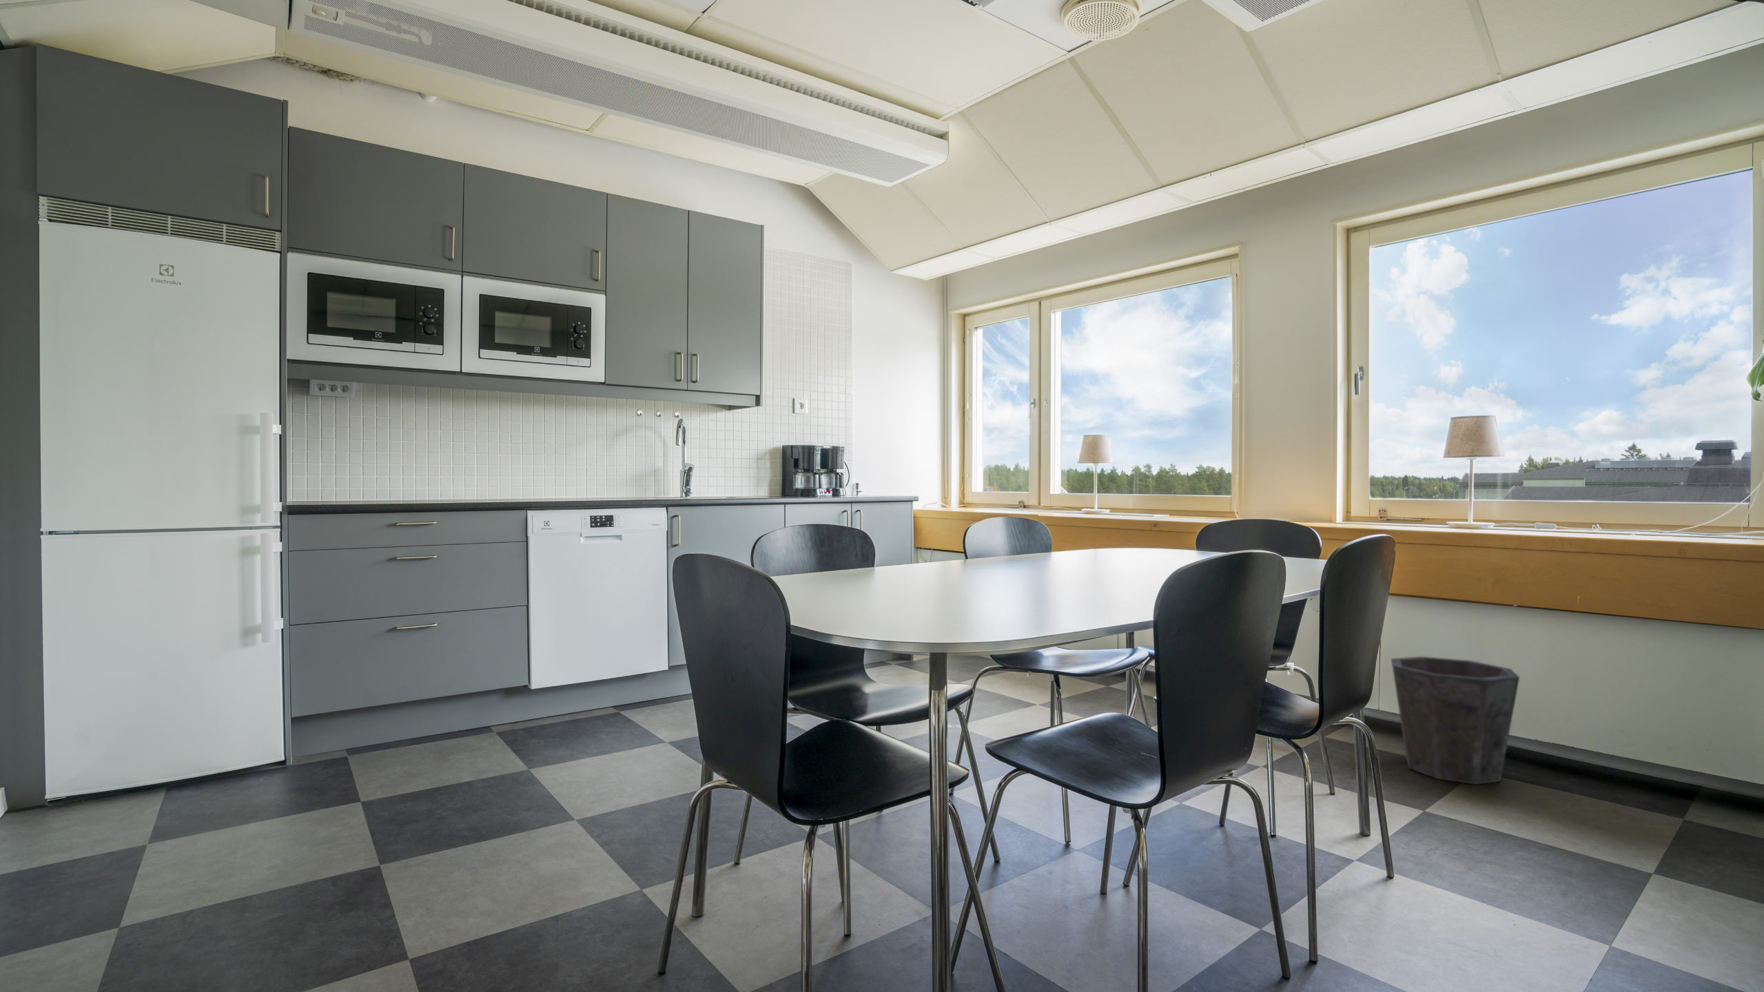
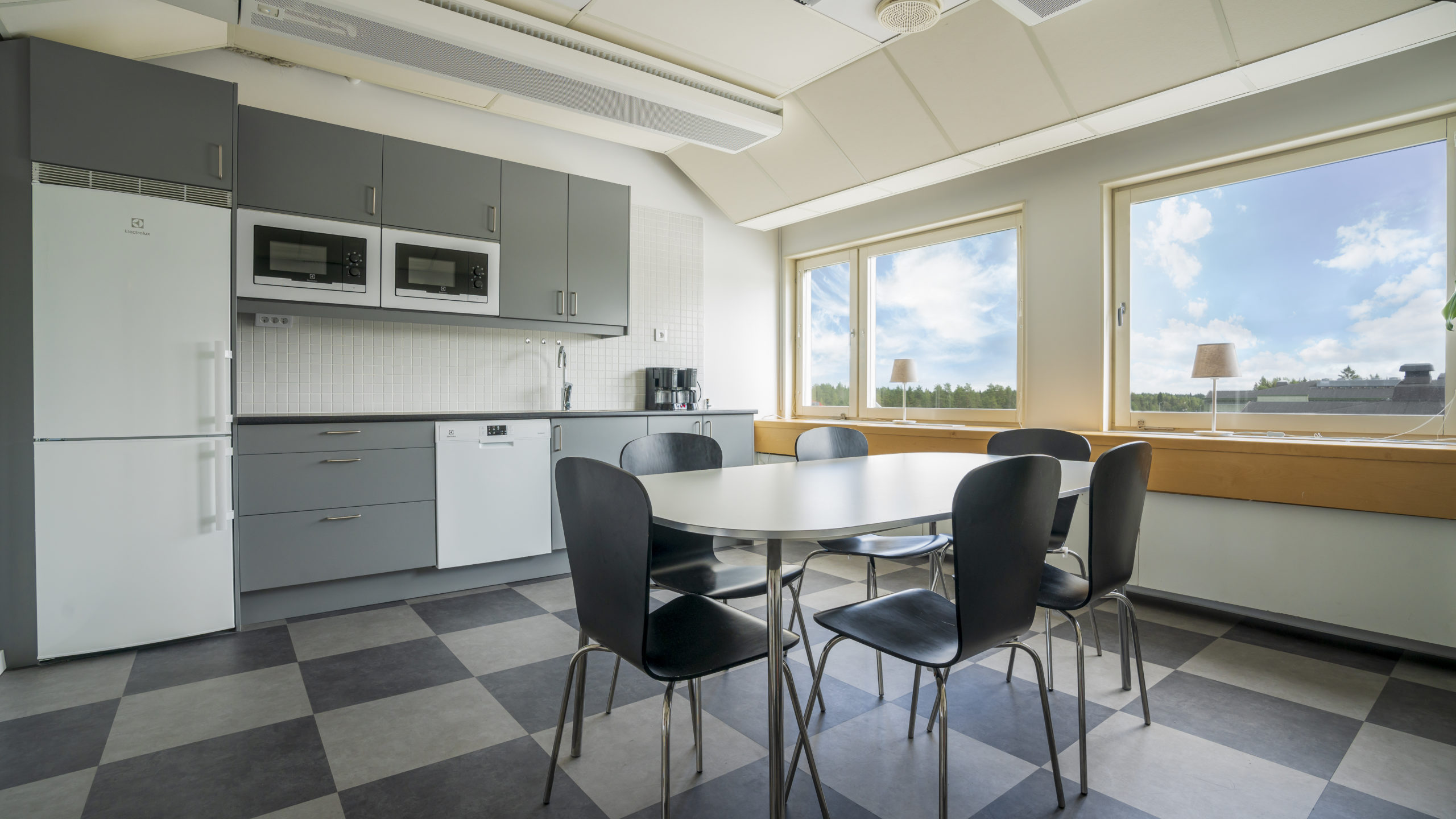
- waste bin [1391,655,1520,785]
